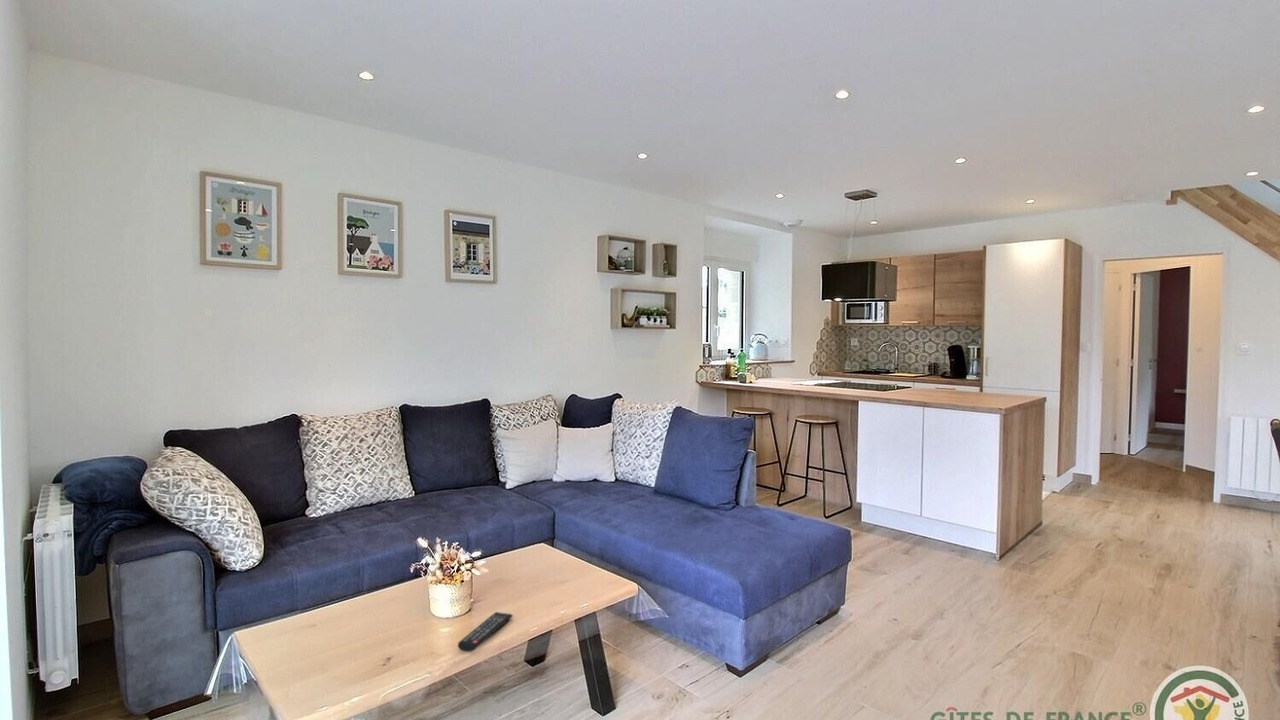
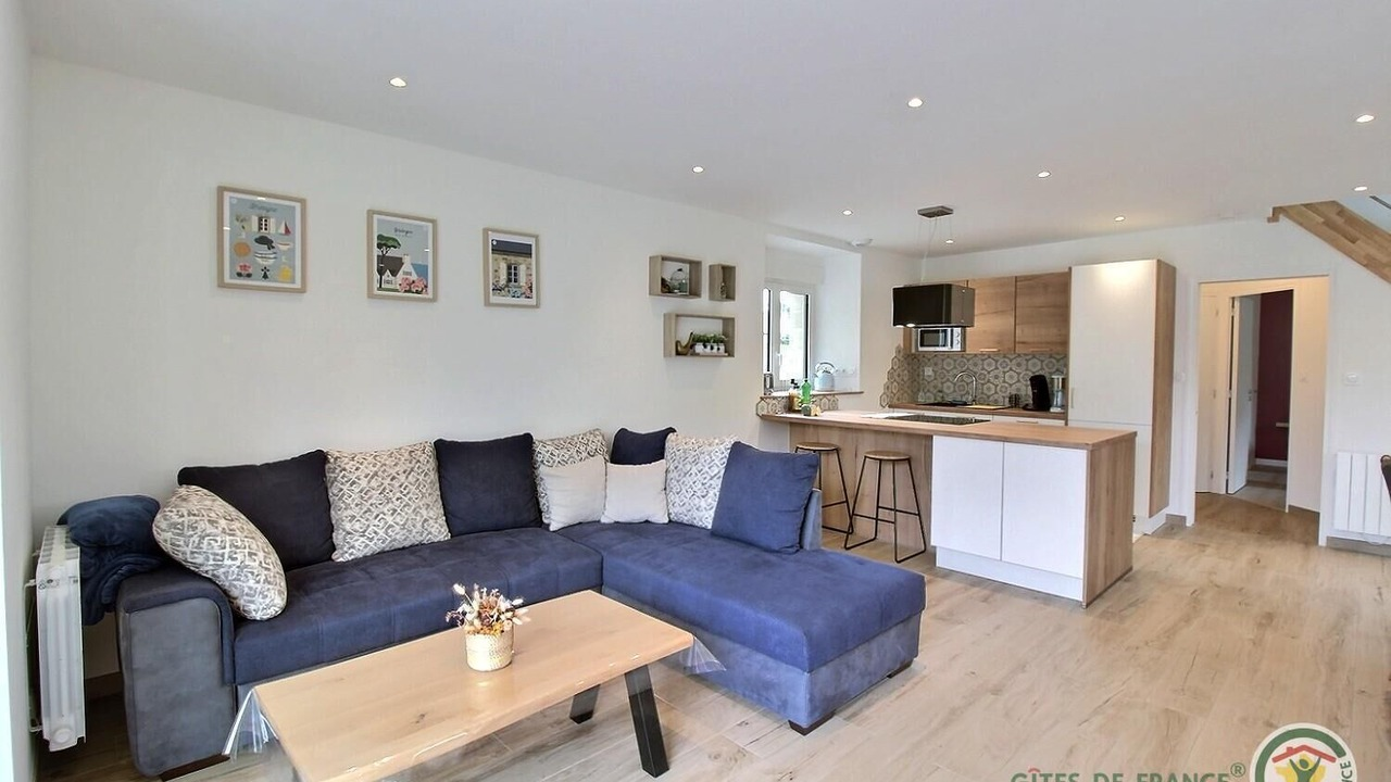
- remote control [457,611,513,653]
